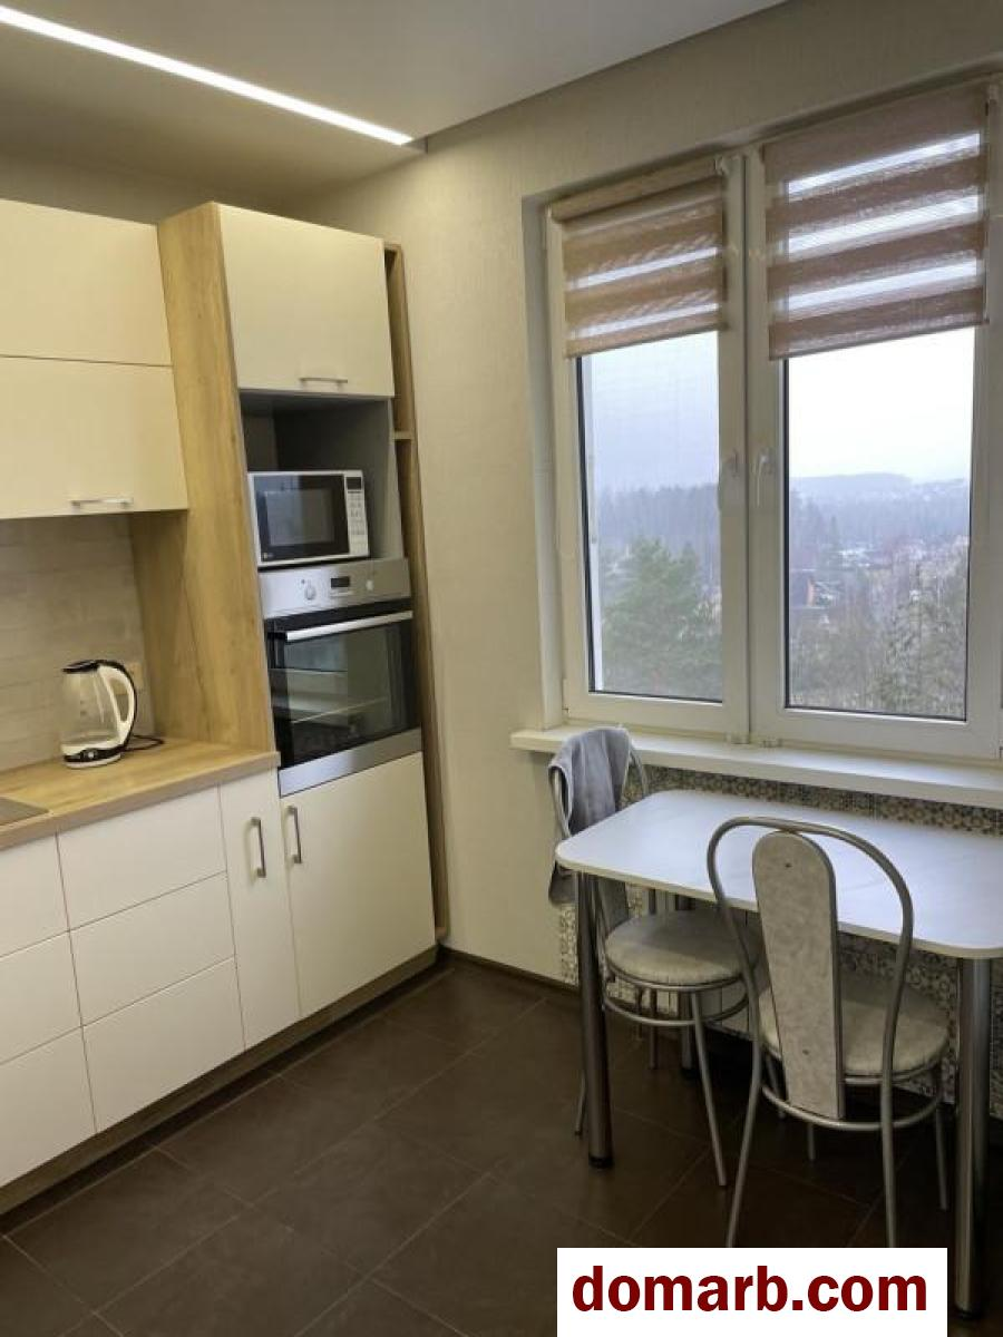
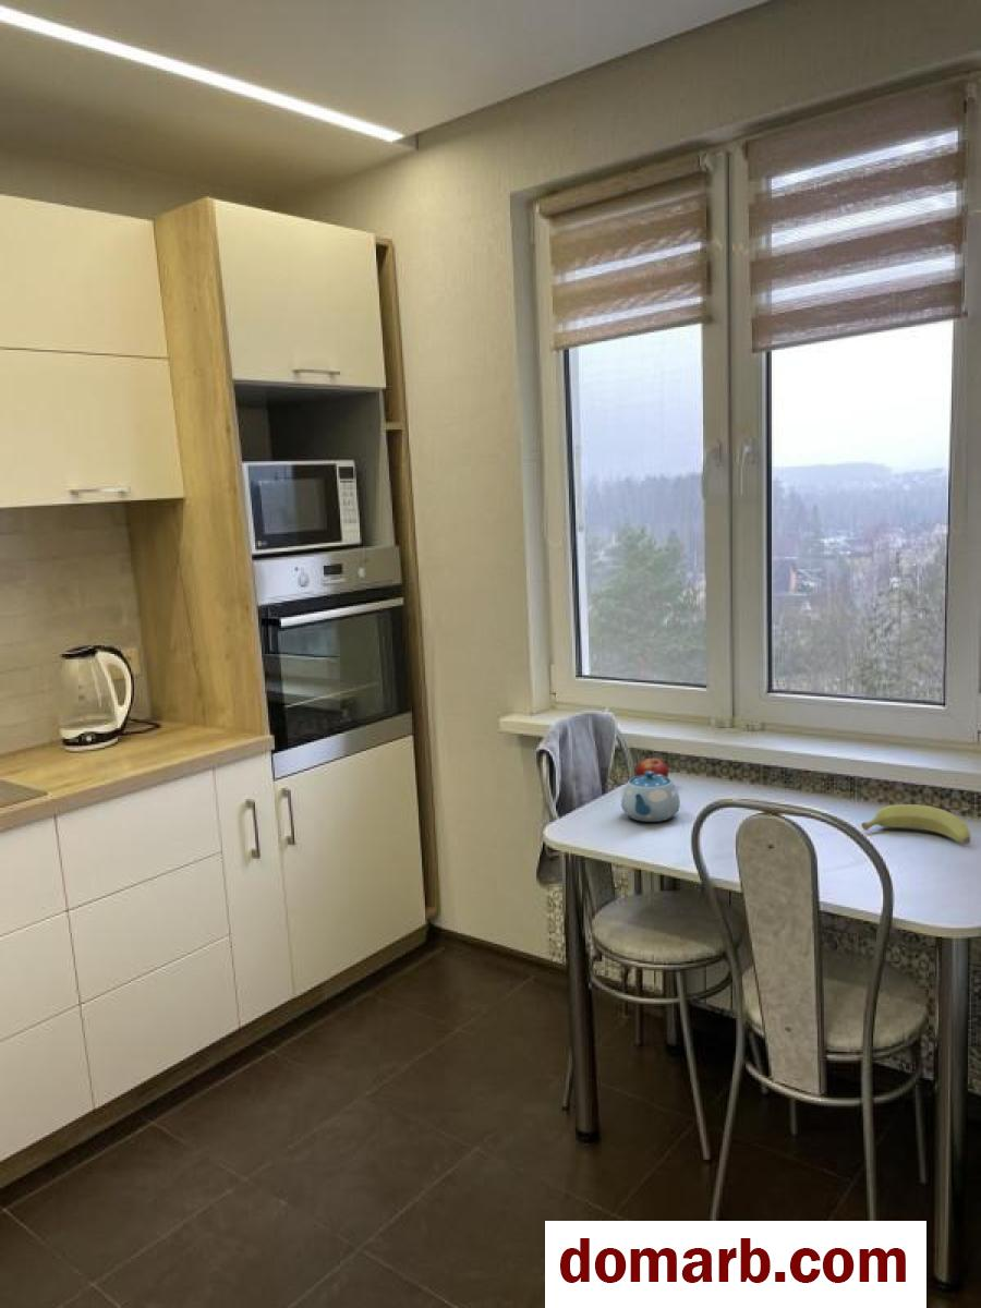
+ fruit [634,756,669,778]
+ chinaware [620,771,681,823]
+ banana [860,803,971,845]
